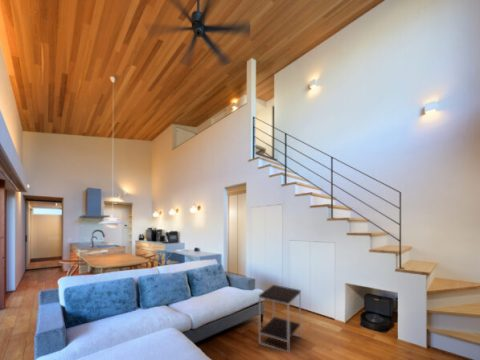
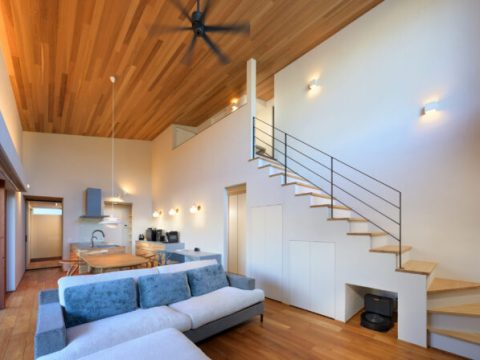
- side table [258,284,302,353]
